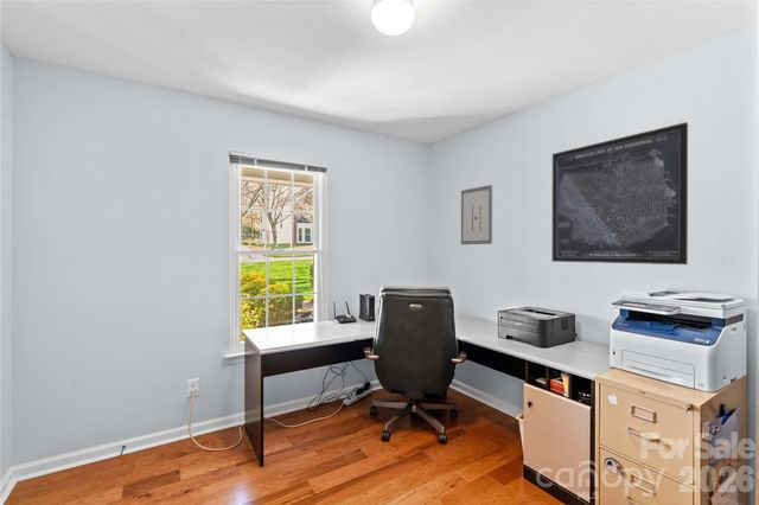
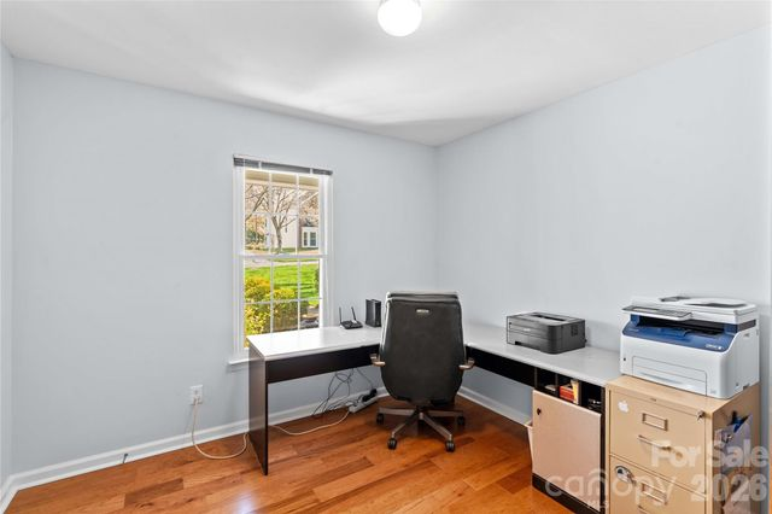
- wall art [550,121,689,266]
- wall art [460,184,493,245]
